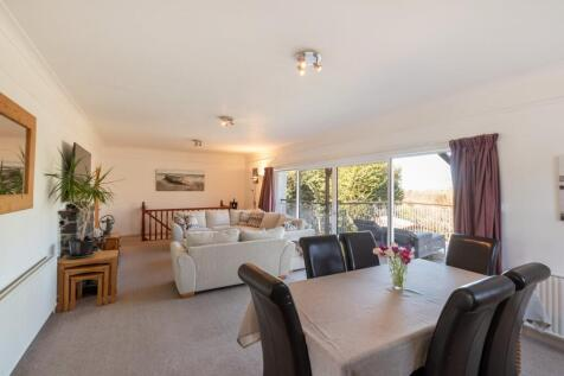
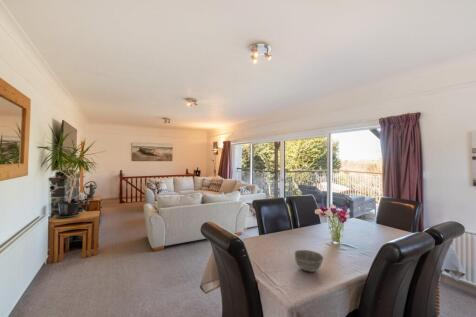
+ bowl [293,249,325,273]
